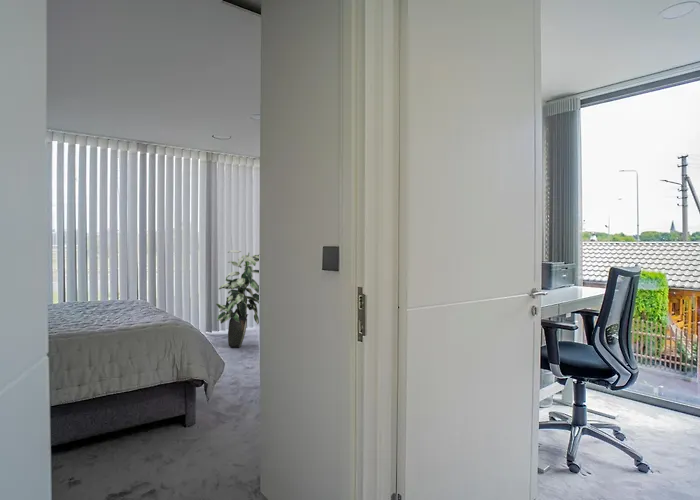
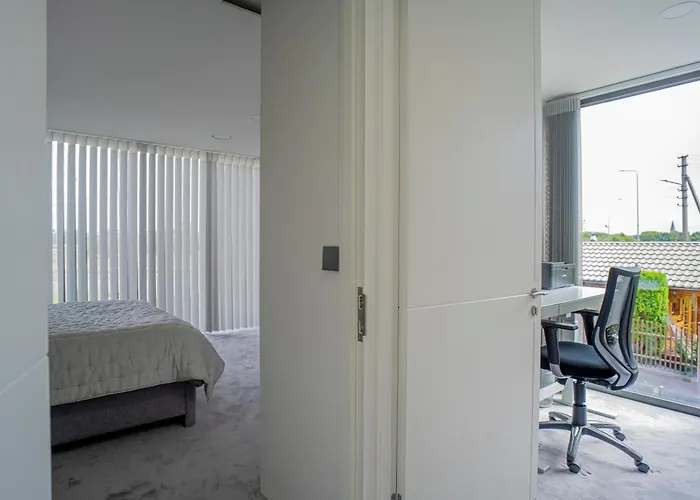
- indoor plant [215,249,260,348]
